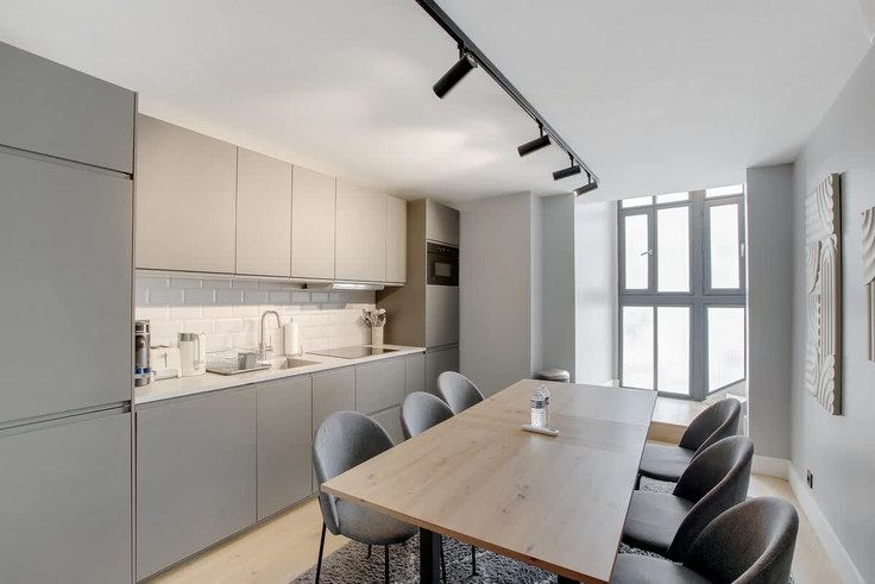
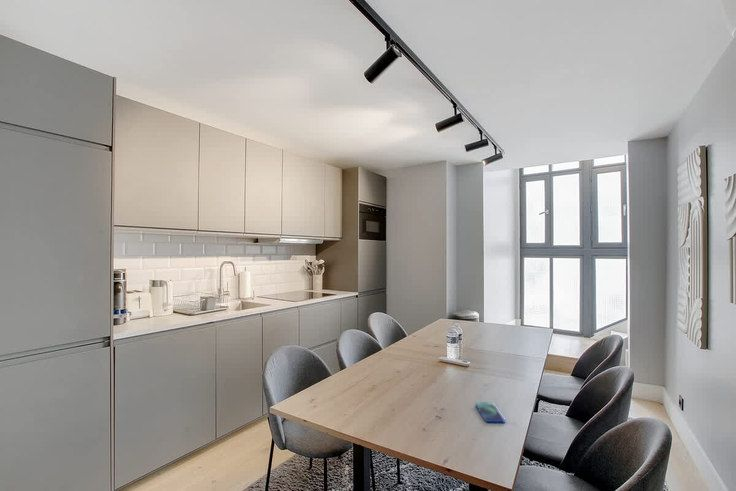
+ smartphone [474,401,506,424]
